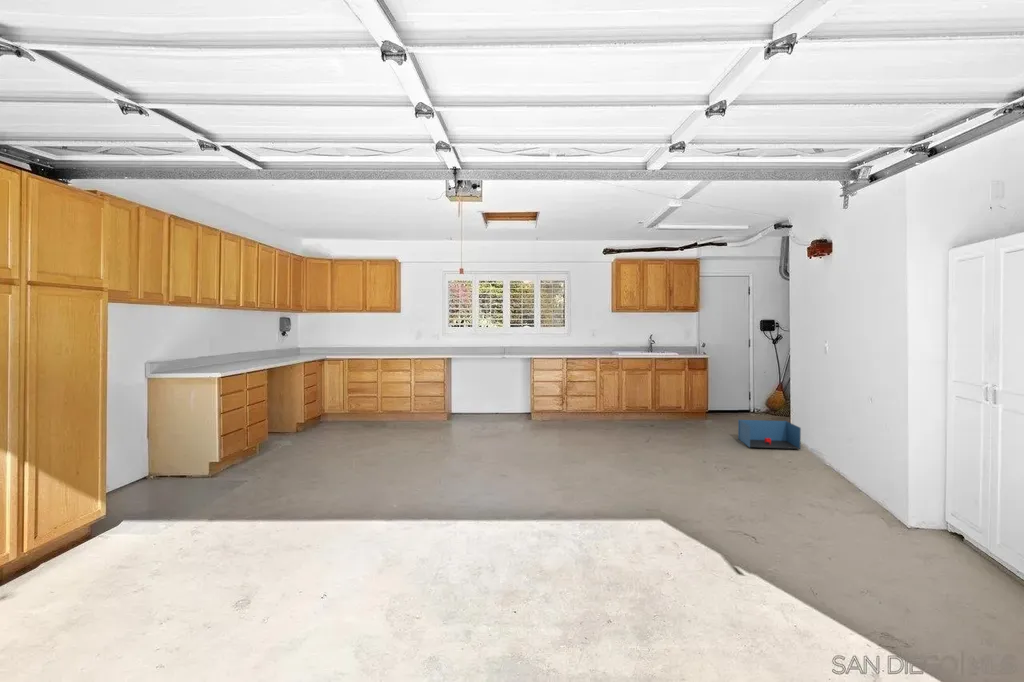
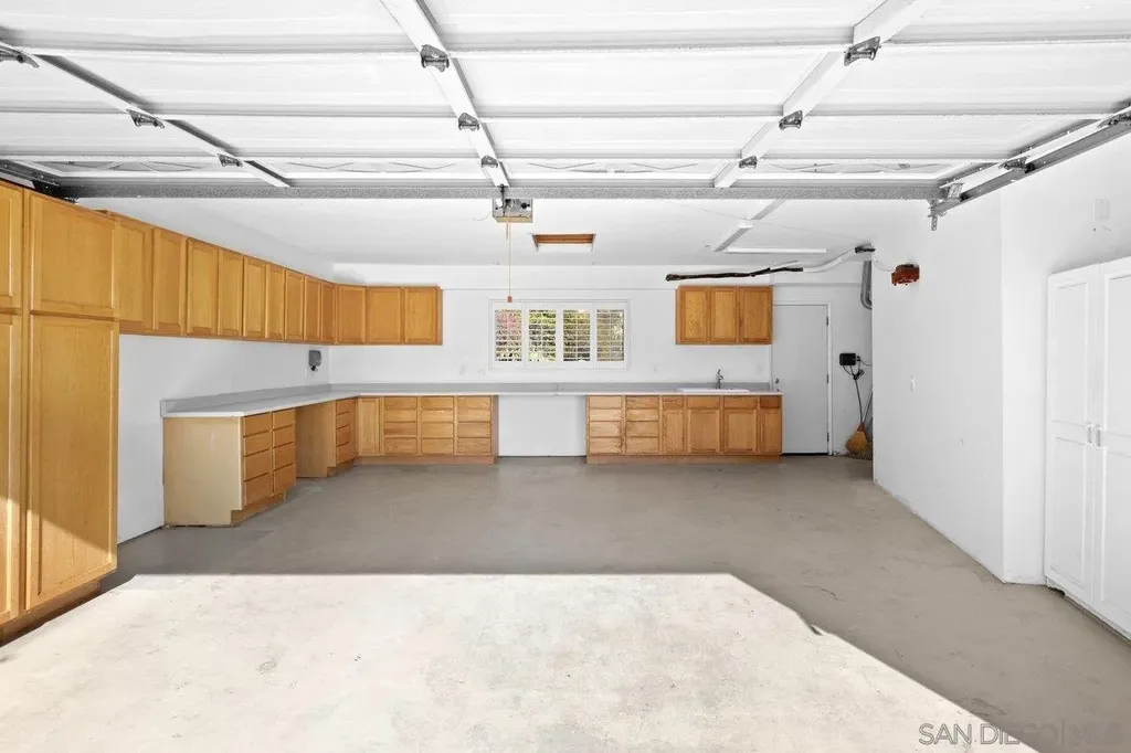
- storage bin [737,418,802,450]
